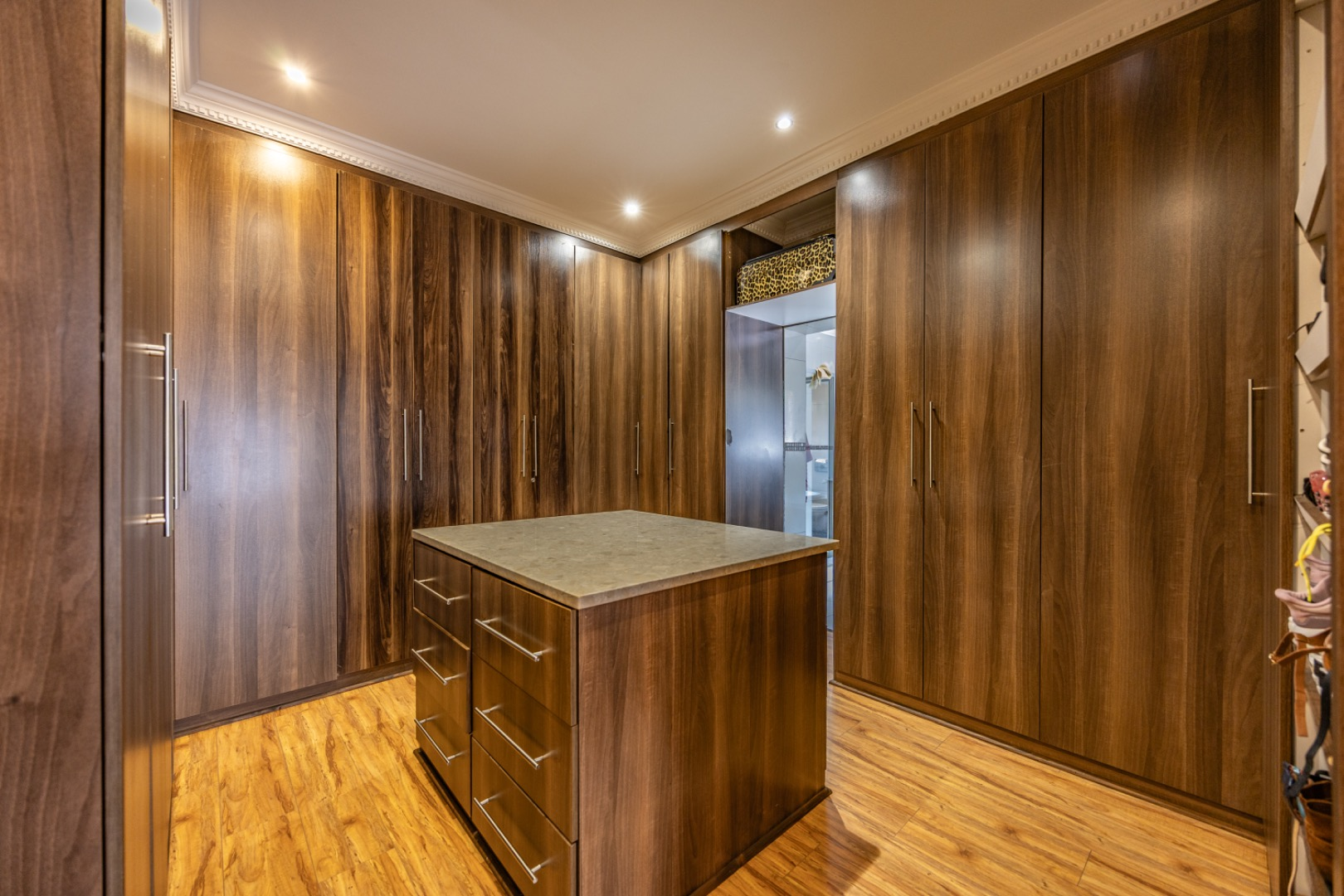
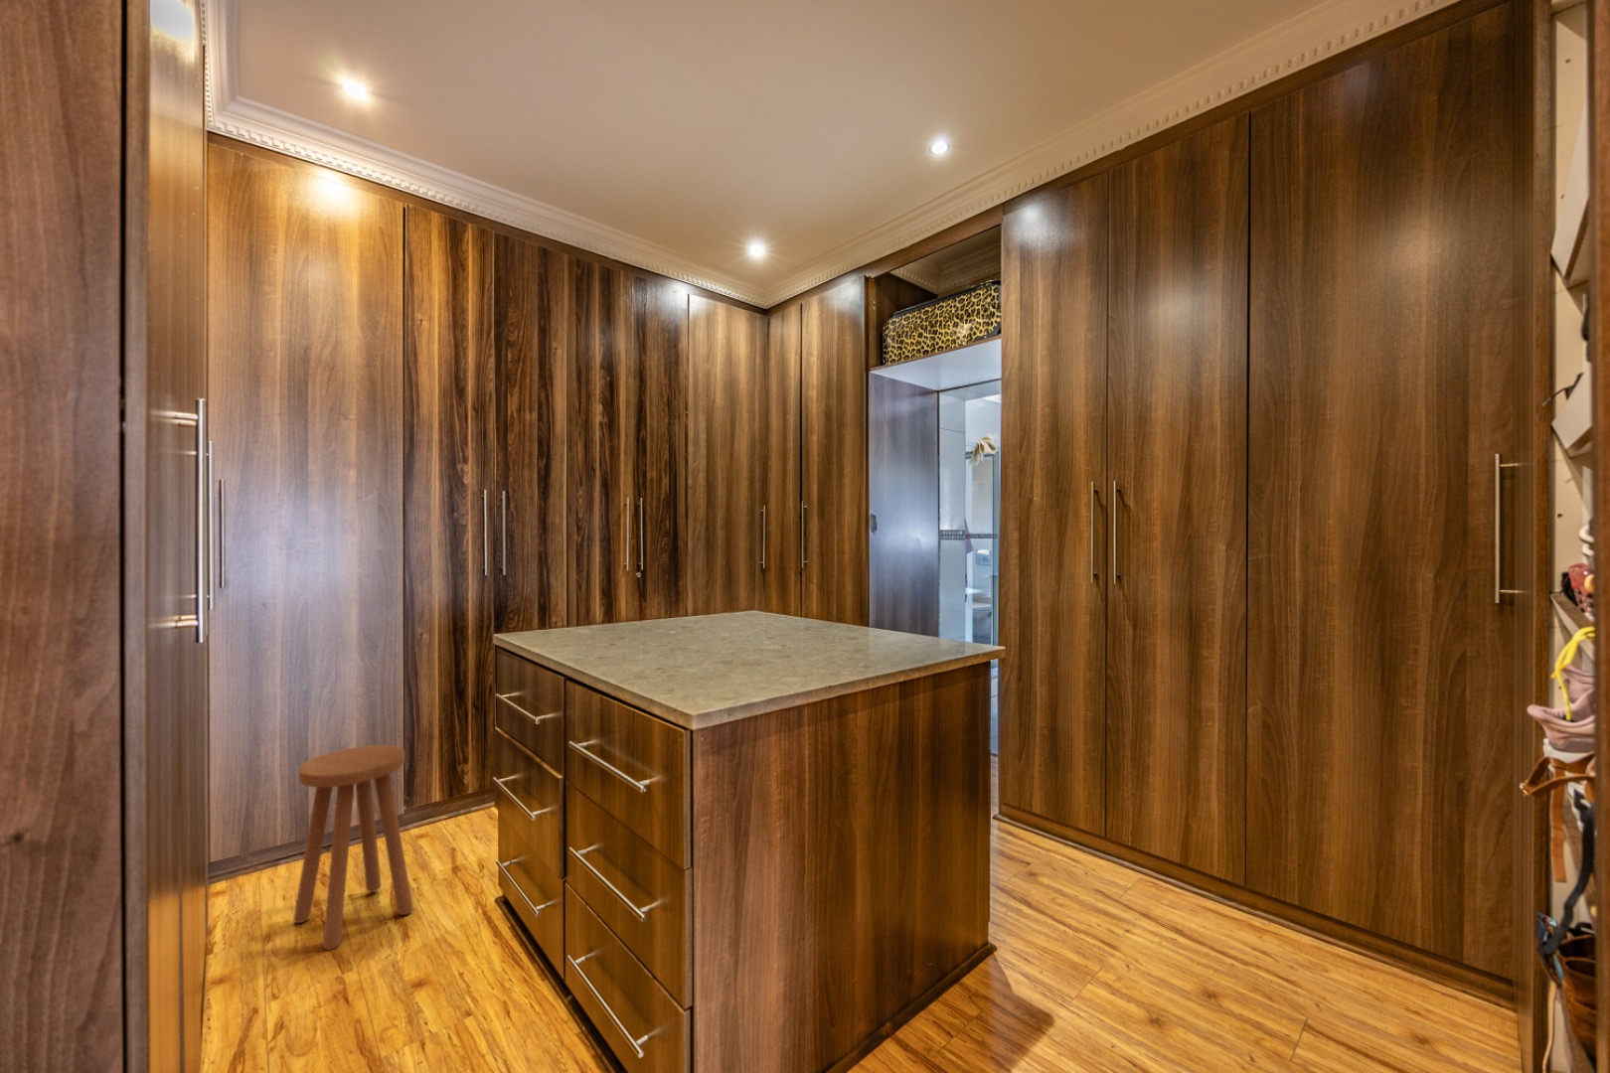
+ stool [292,744,414,952]
